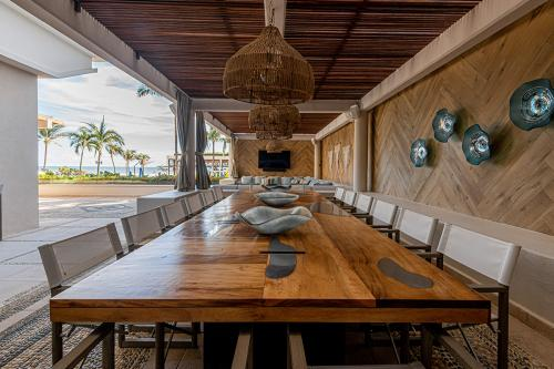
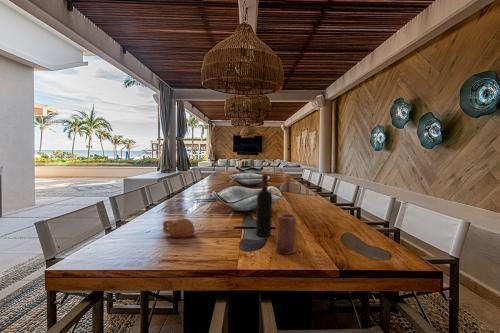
+ cup [162,217,196,239]
+ candle [275,213,297,255]
+ wine bottle [255,173,273,237]
